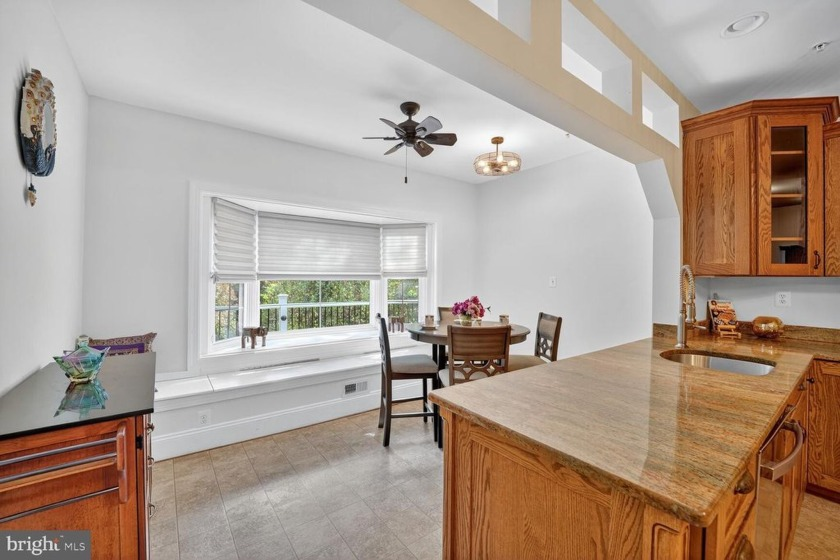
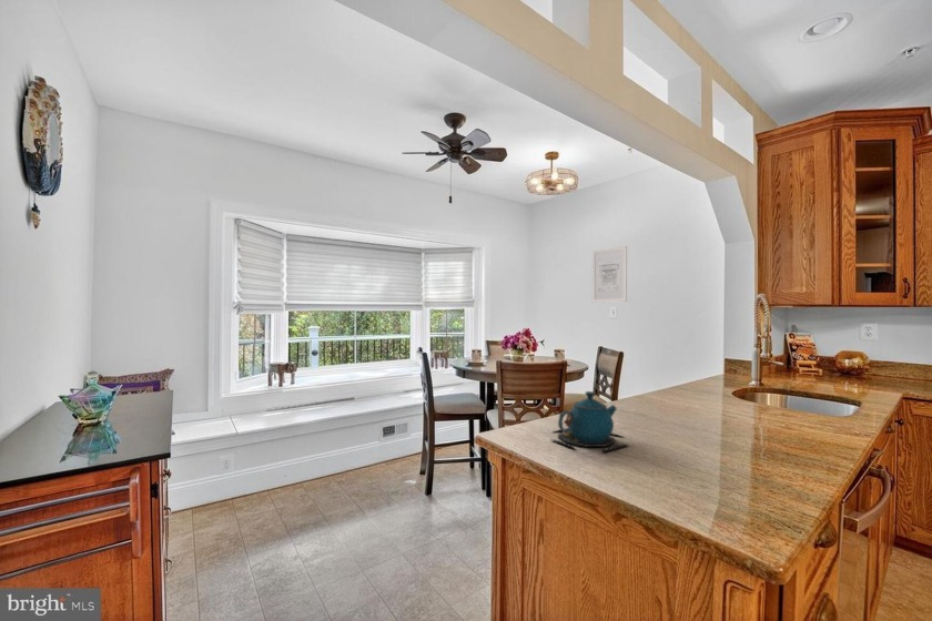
+ teapot [550,390,629,452]
+ wall art [591,245,628,304]
